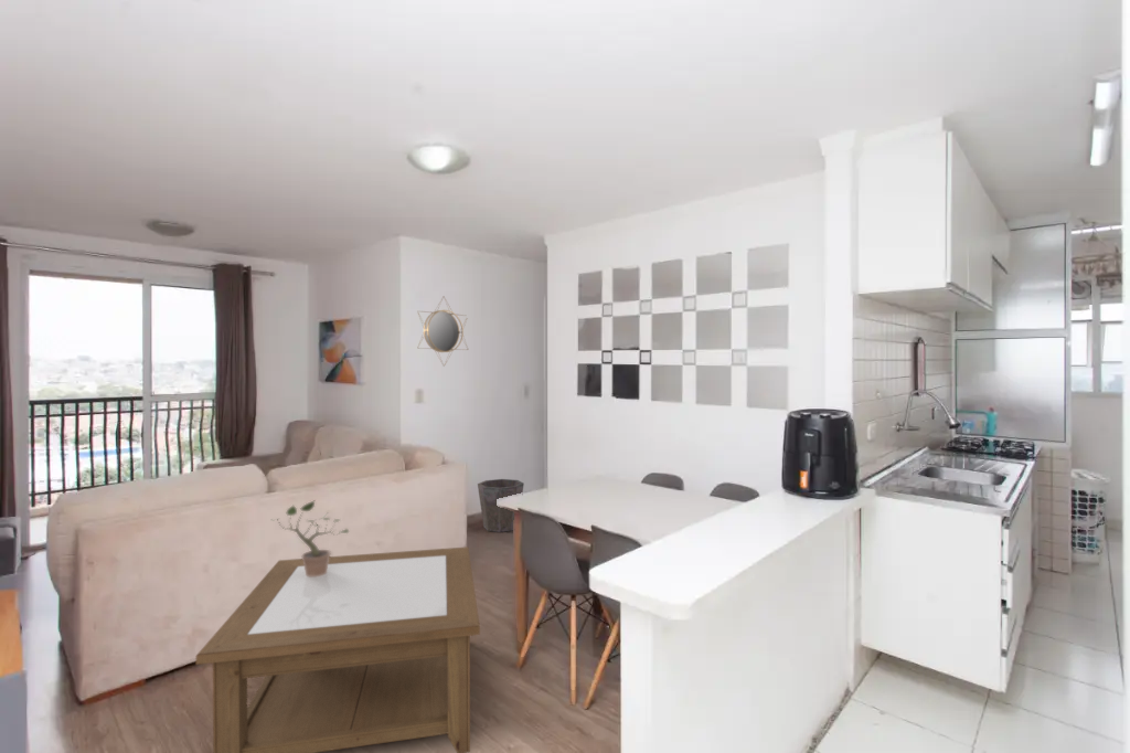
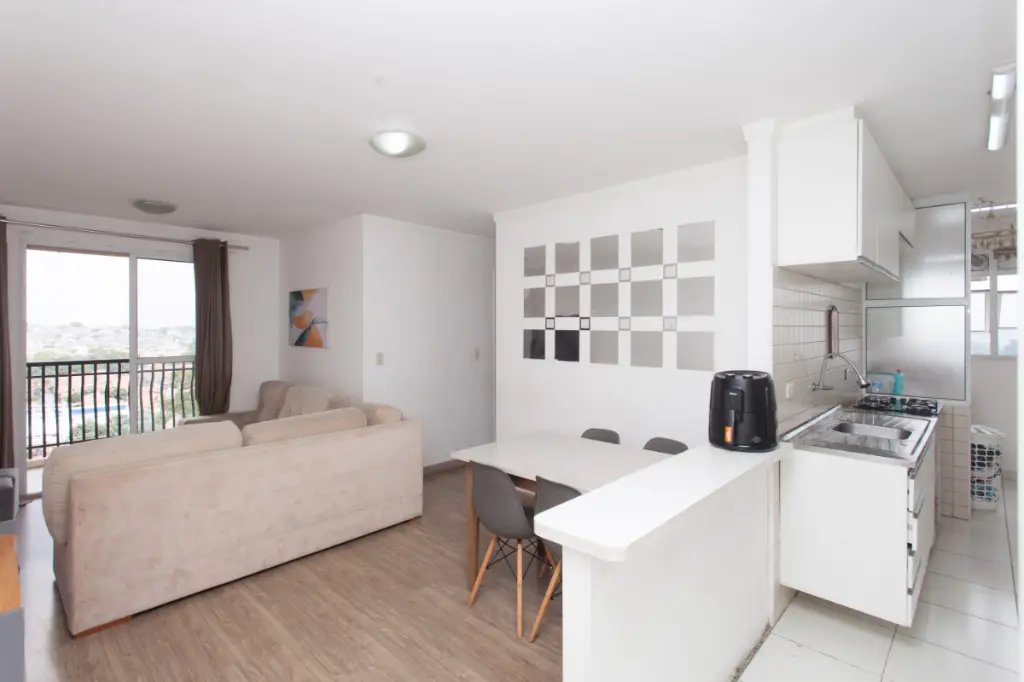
- home mirror [416,295,469,368]
- coffee table [195,545,481,753]
- waste bin [477,478,525,533]
- potted plant [271,500,350,576]
